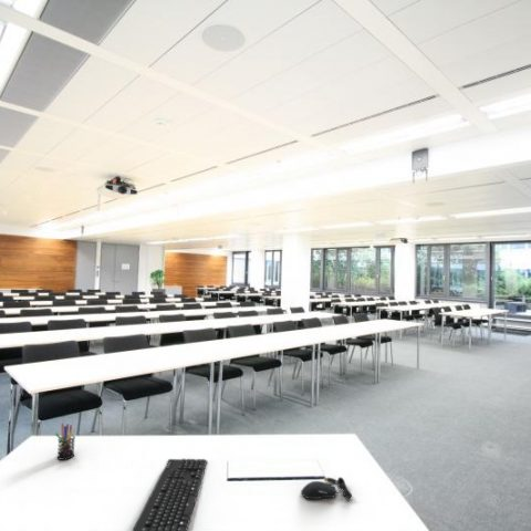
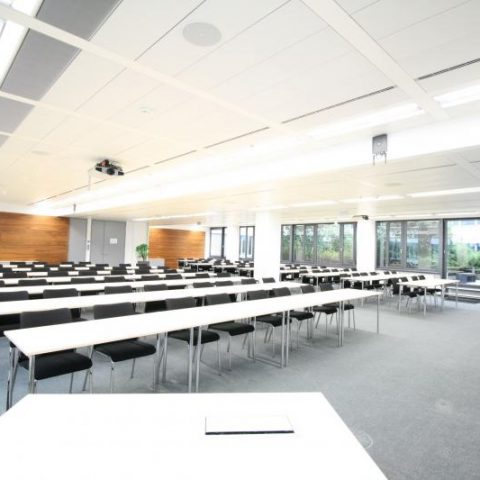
- keyboard [132,458,208,531]
- pen holder [54,423,76,461]
- computer mouse [300,476,353,501]
